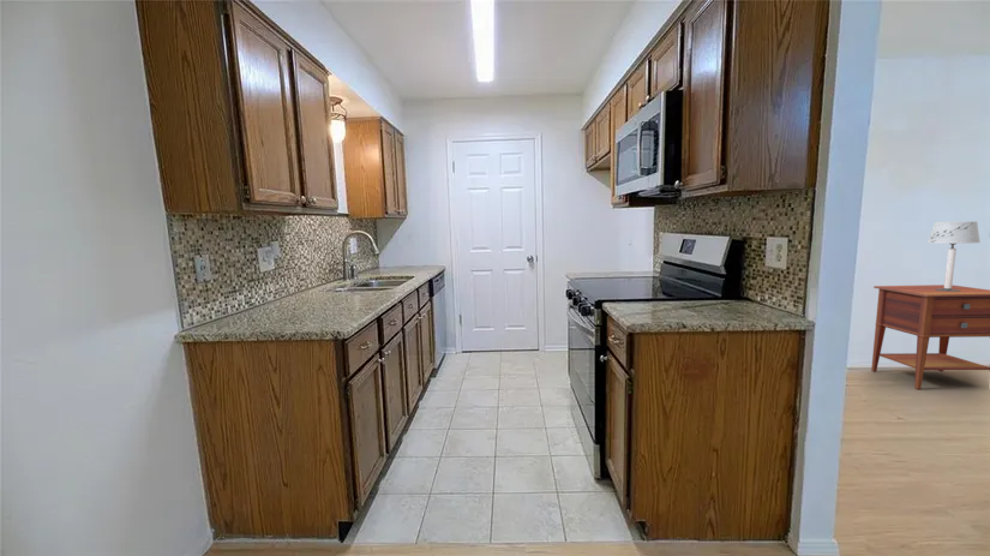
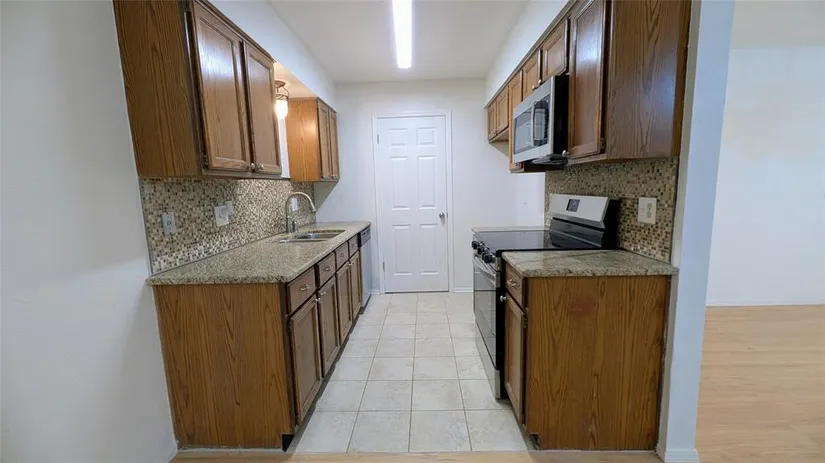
- table lamp [926,220,982,292]
- nightstand [870,283,990,390]
